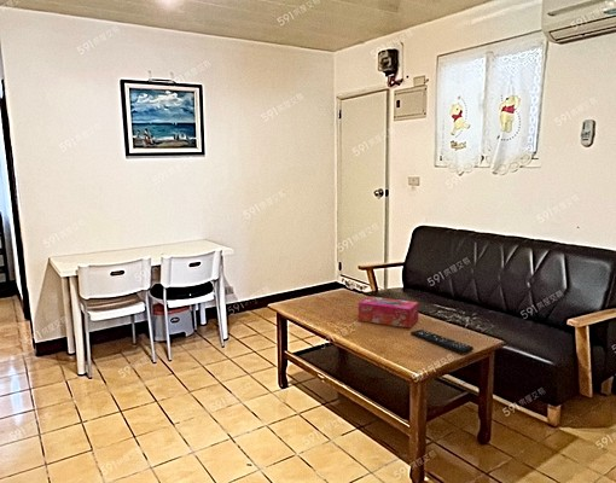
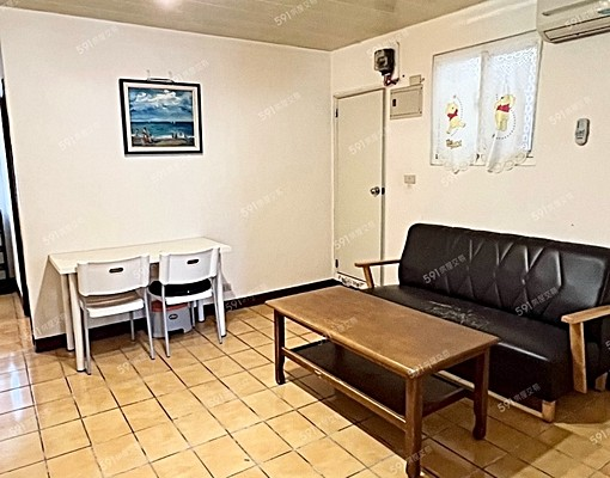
- tissue box [358,296,420,328]
- remote control [409,328,475,355]
